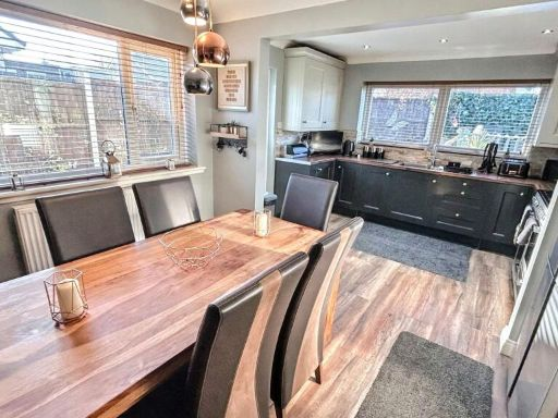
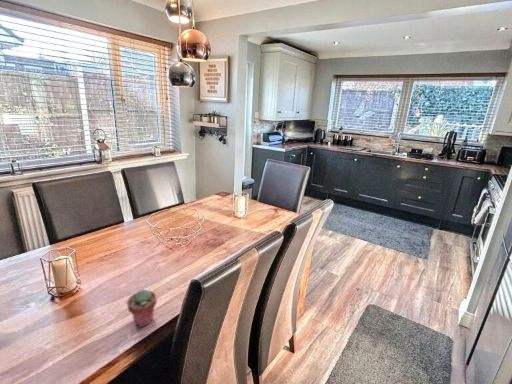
+ potted succulent [126,288,158,328]
